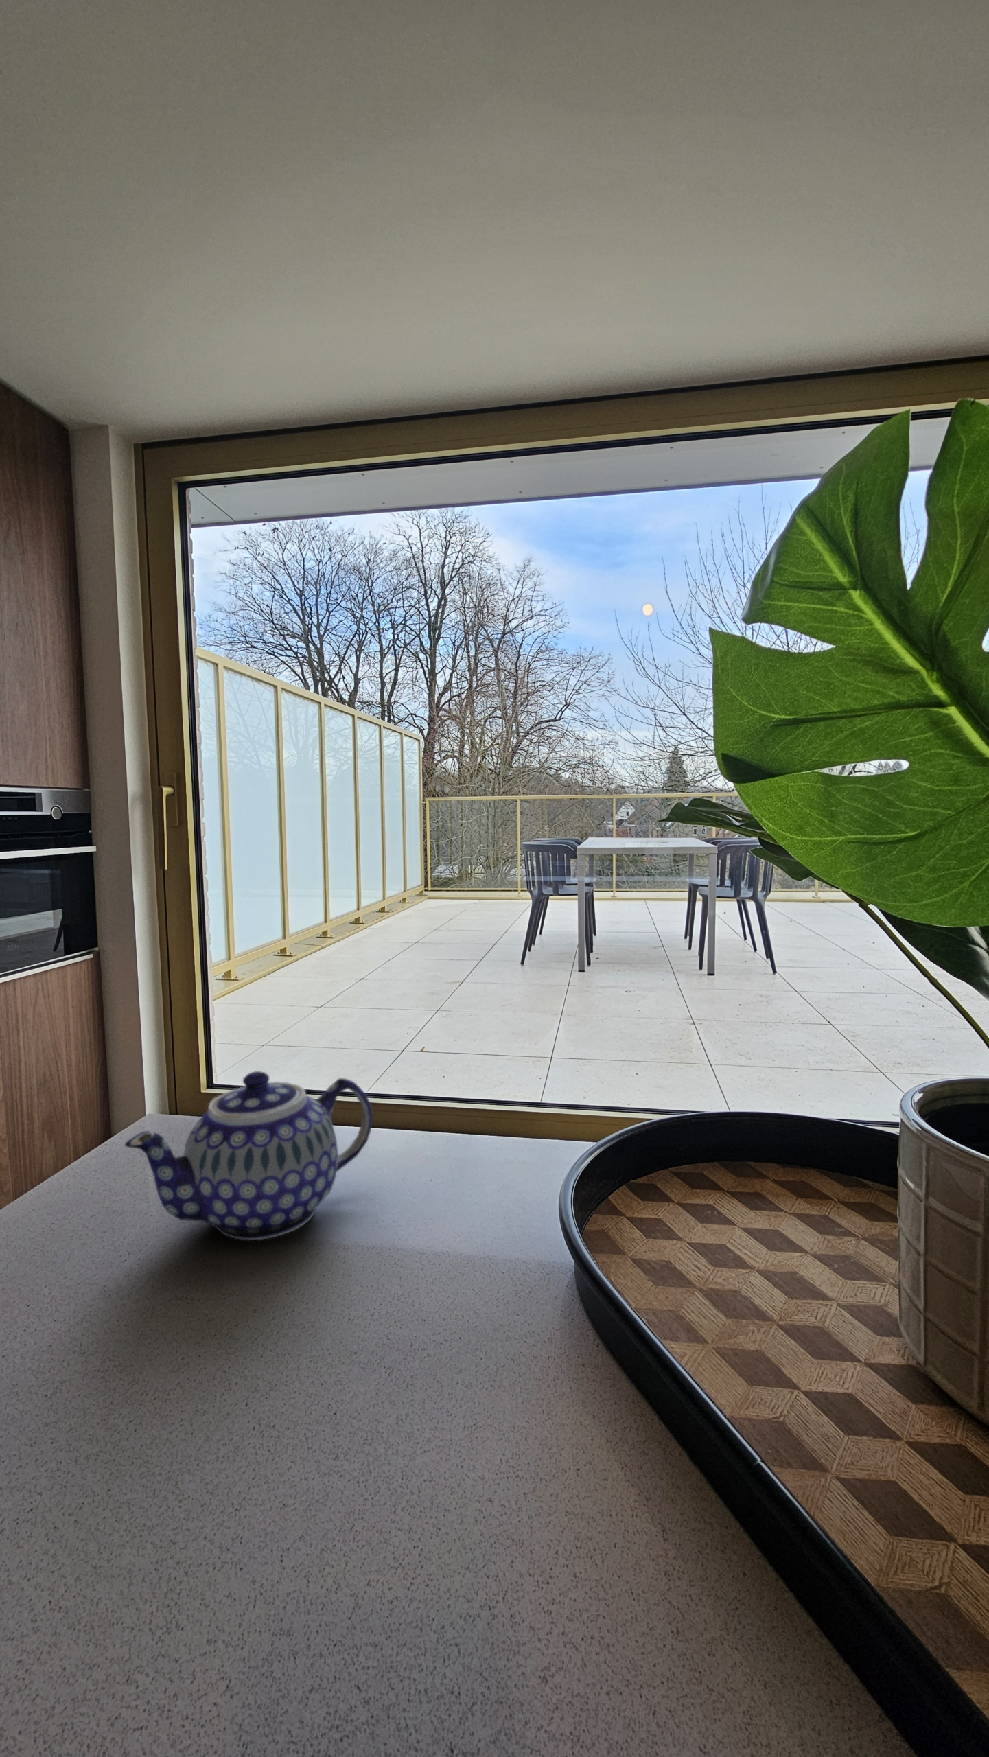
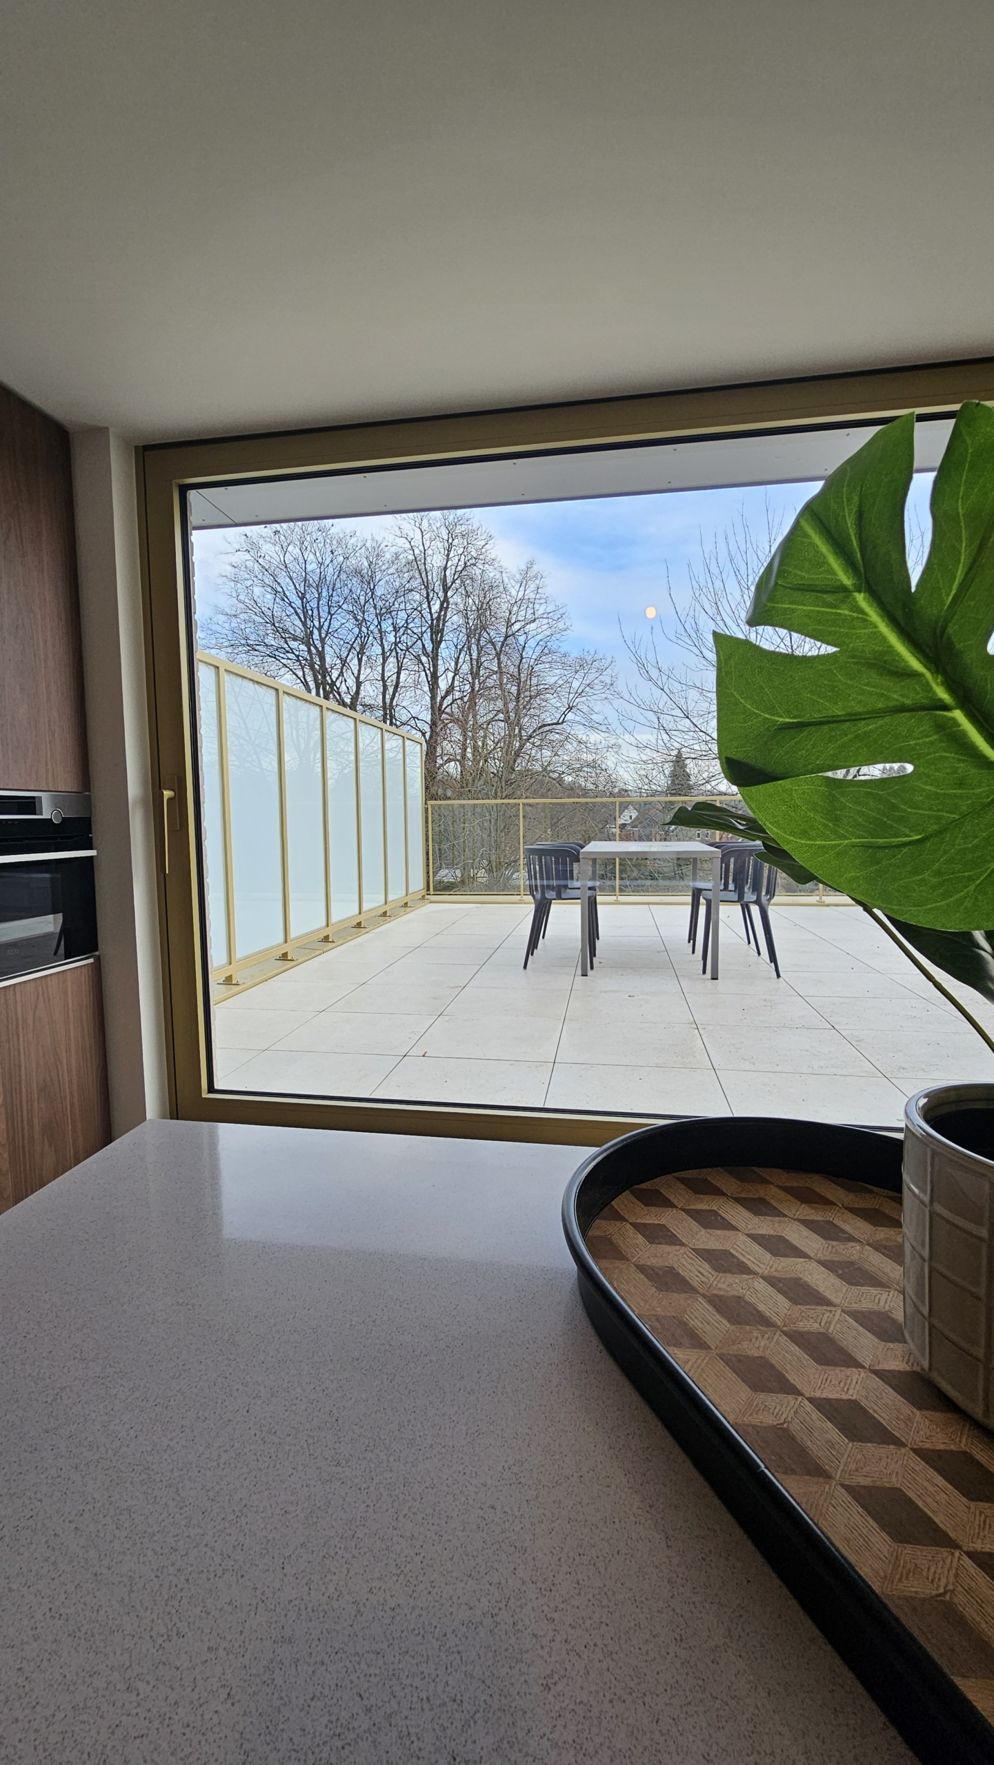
- teapot [124,1070,374,1241]
